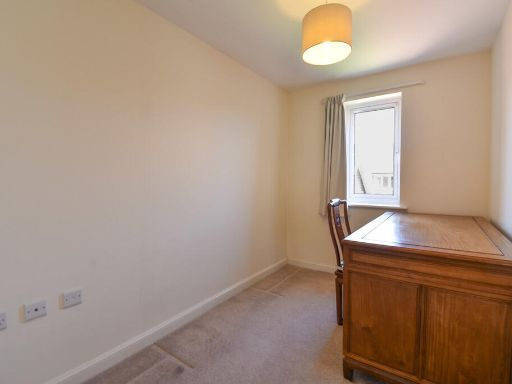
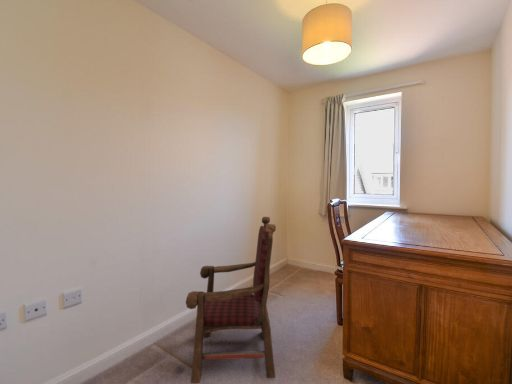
+ armchair [185,216,277,384]
